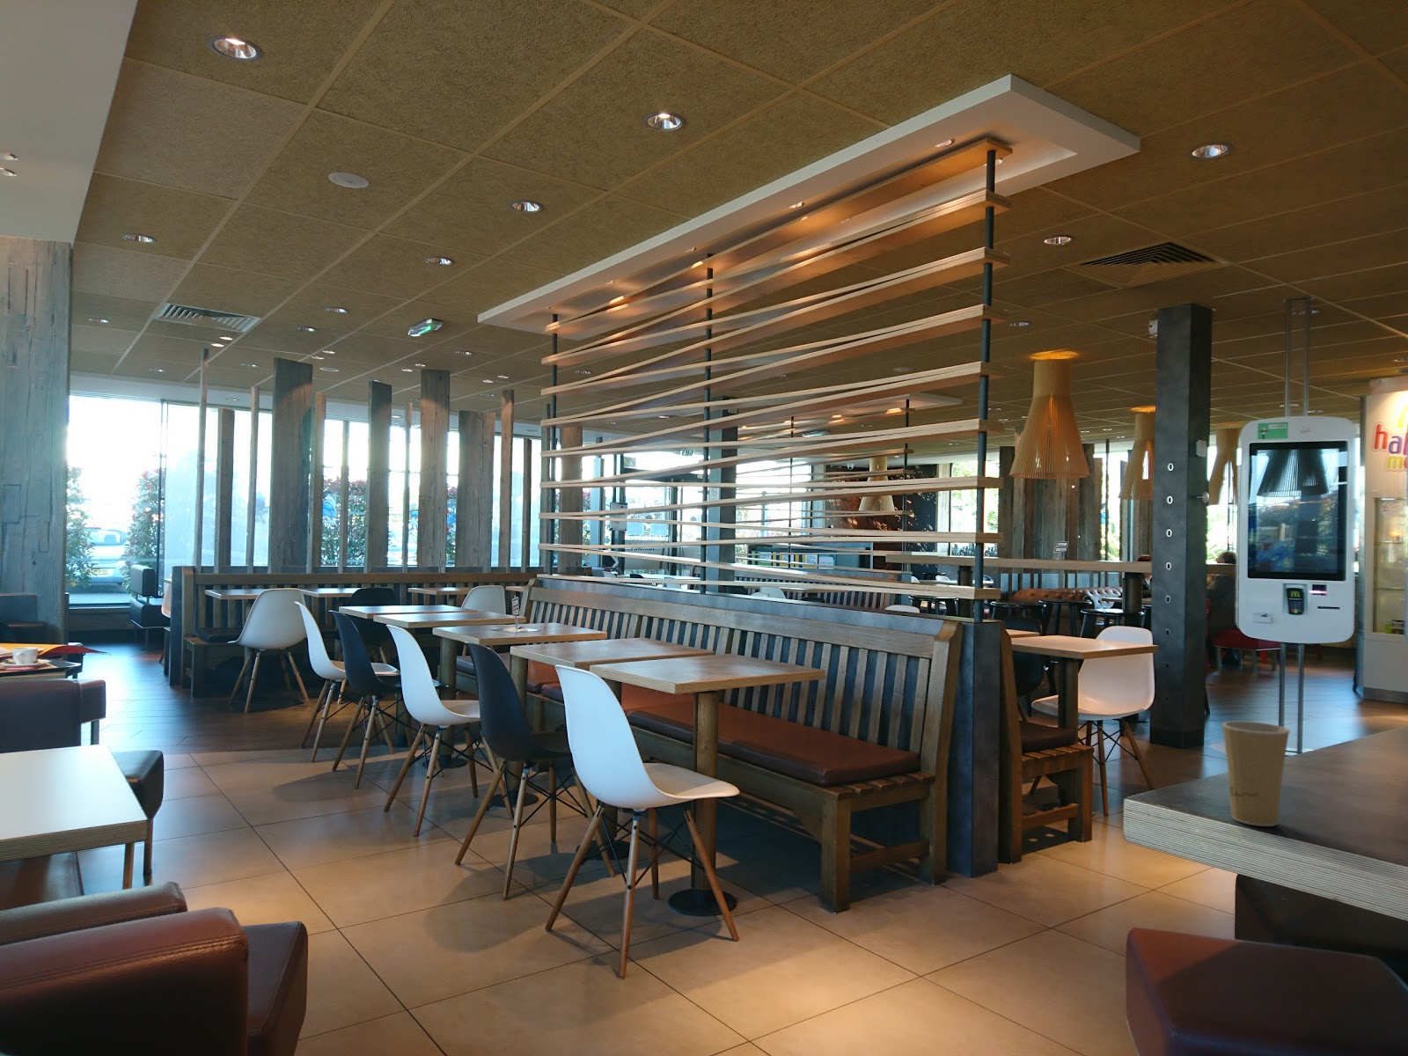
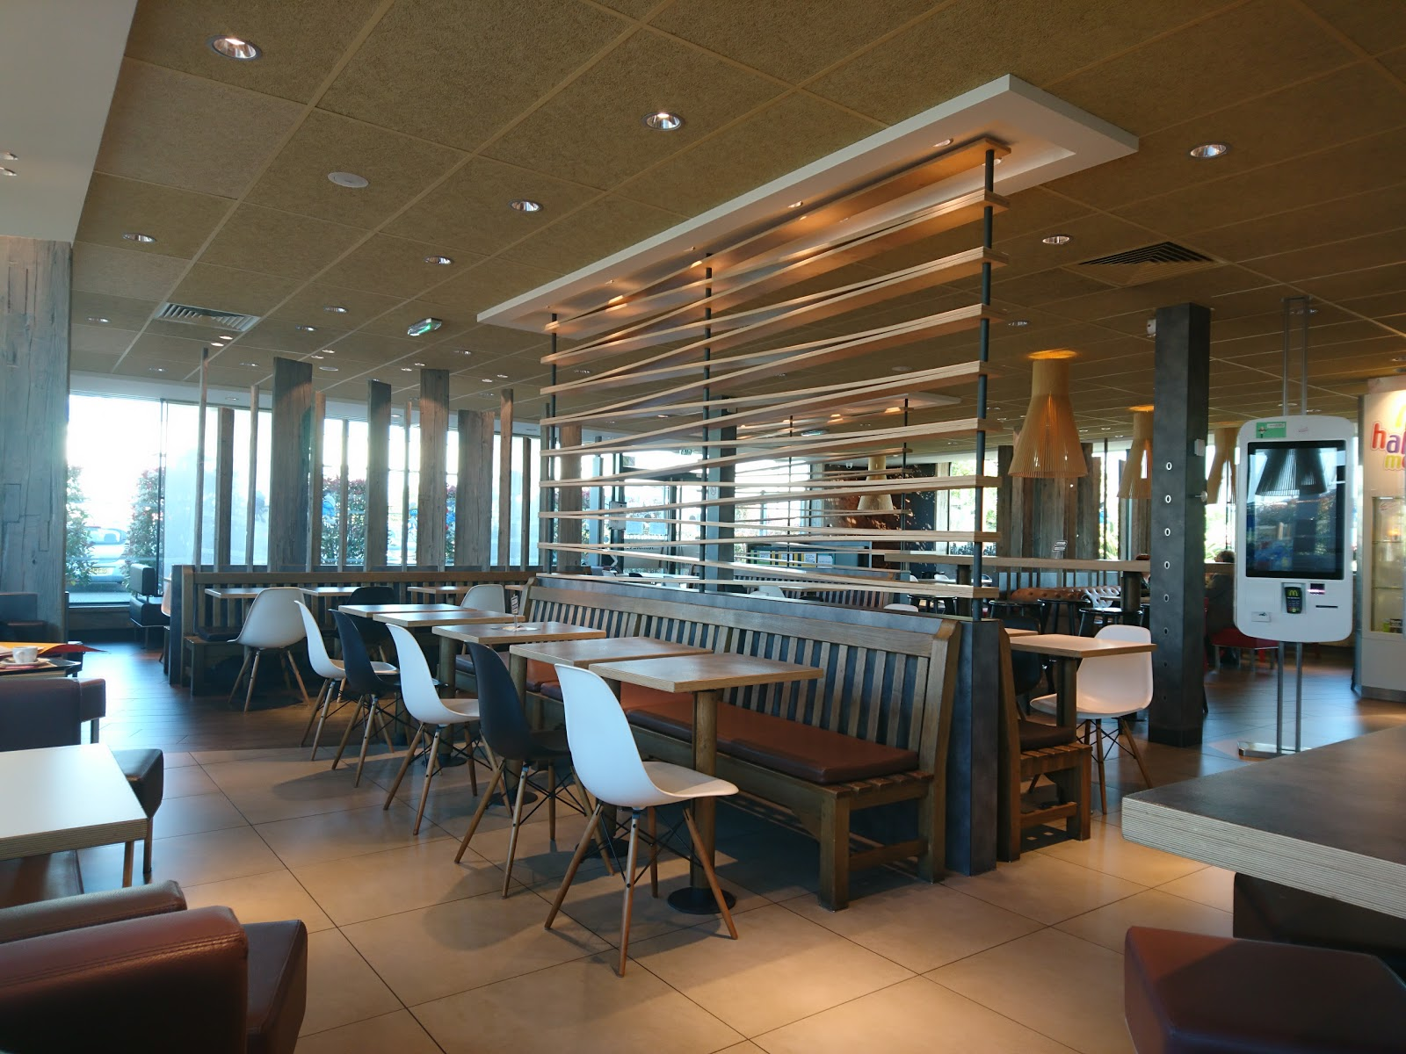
- paper cup [1222,721,1290,827]
